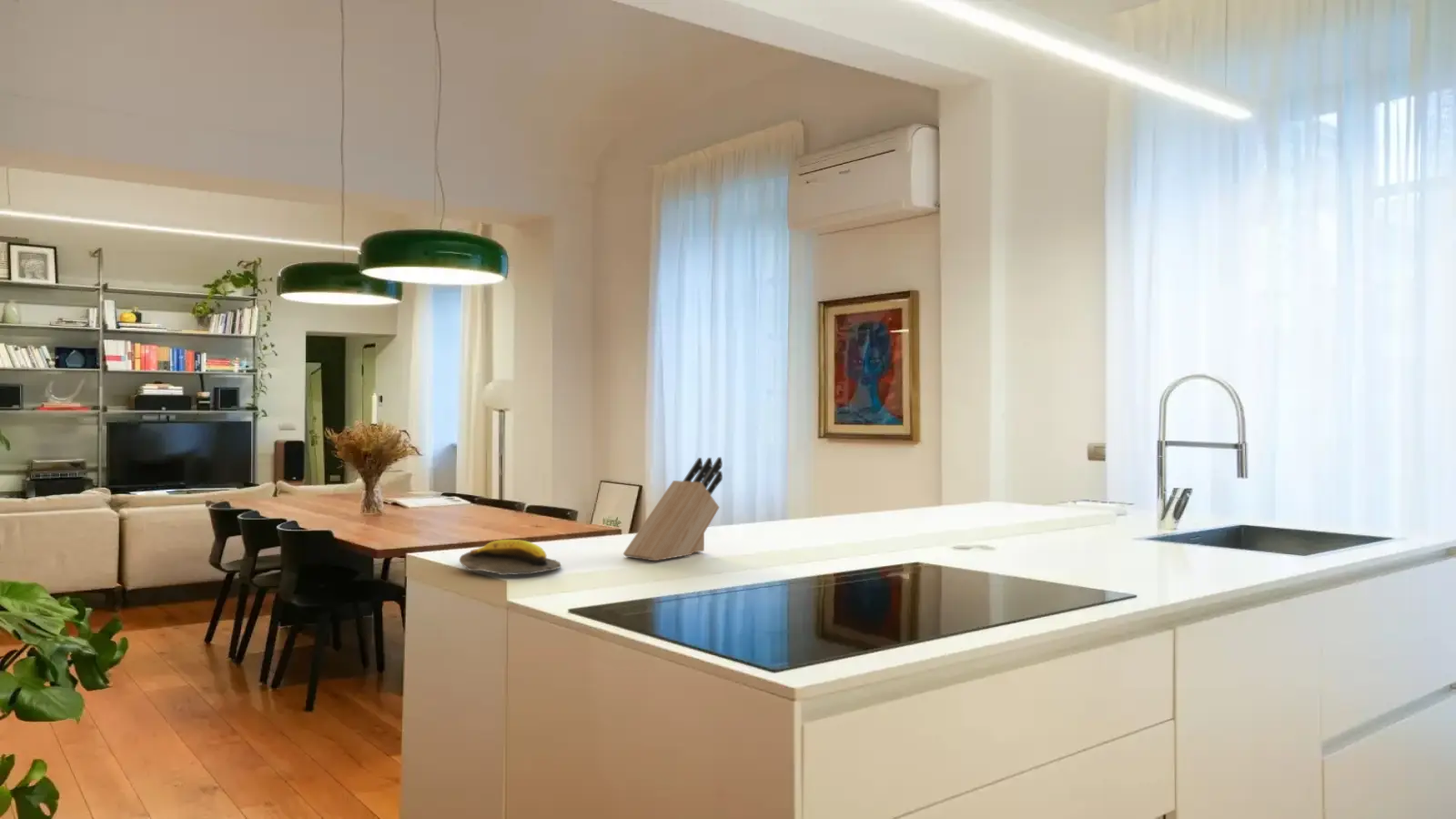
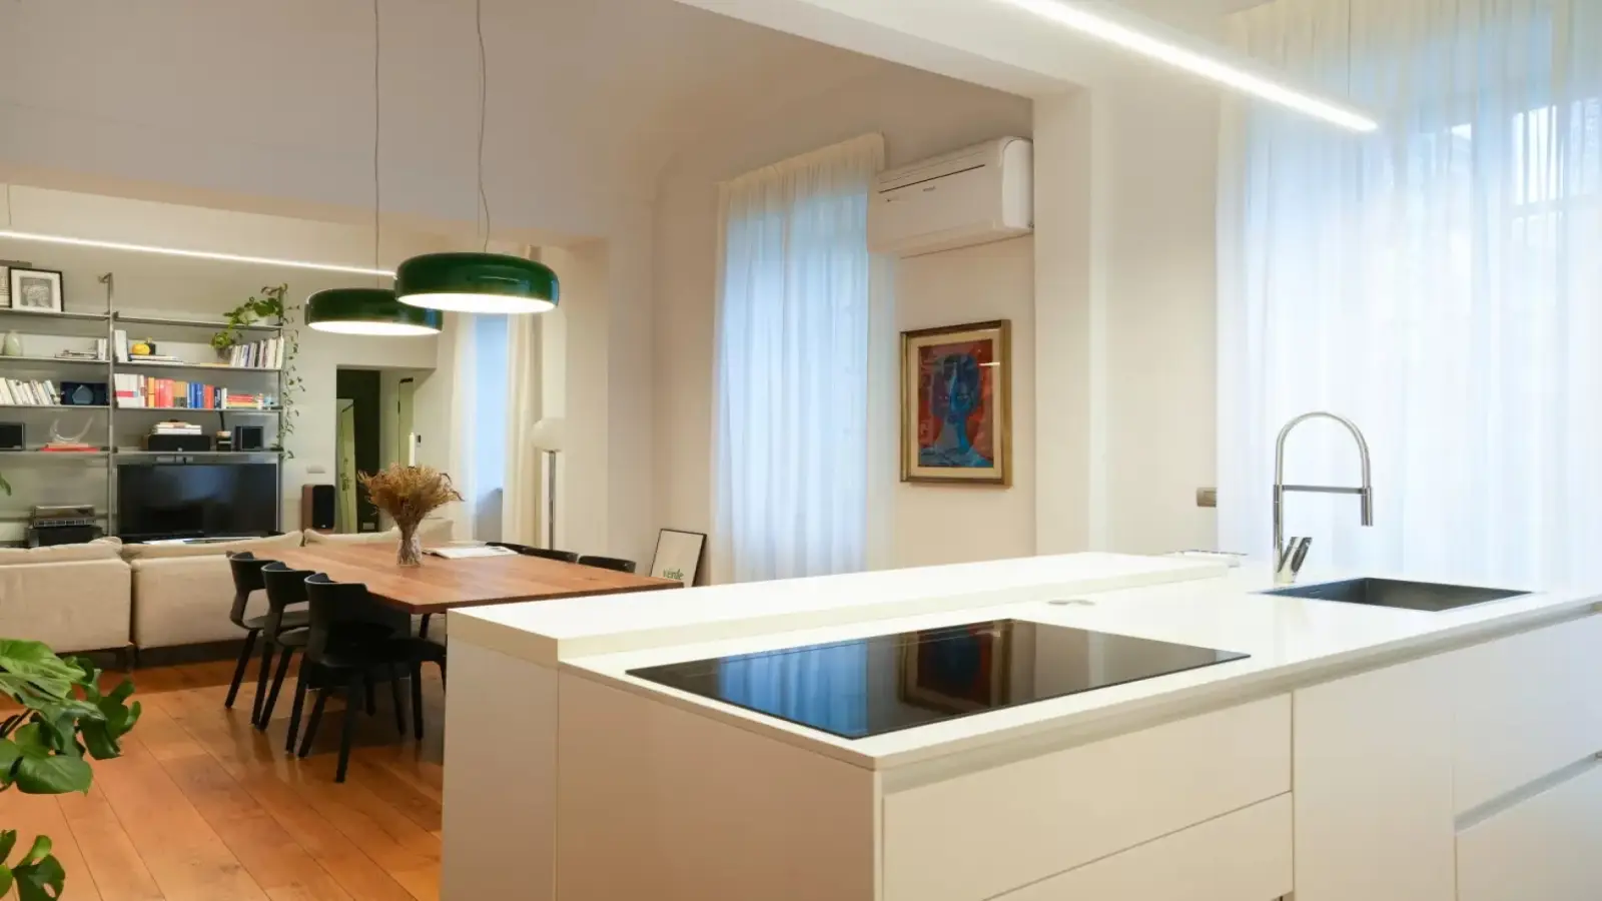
- banana [459,539,562,576]
- knife block [622,456,723,561]
